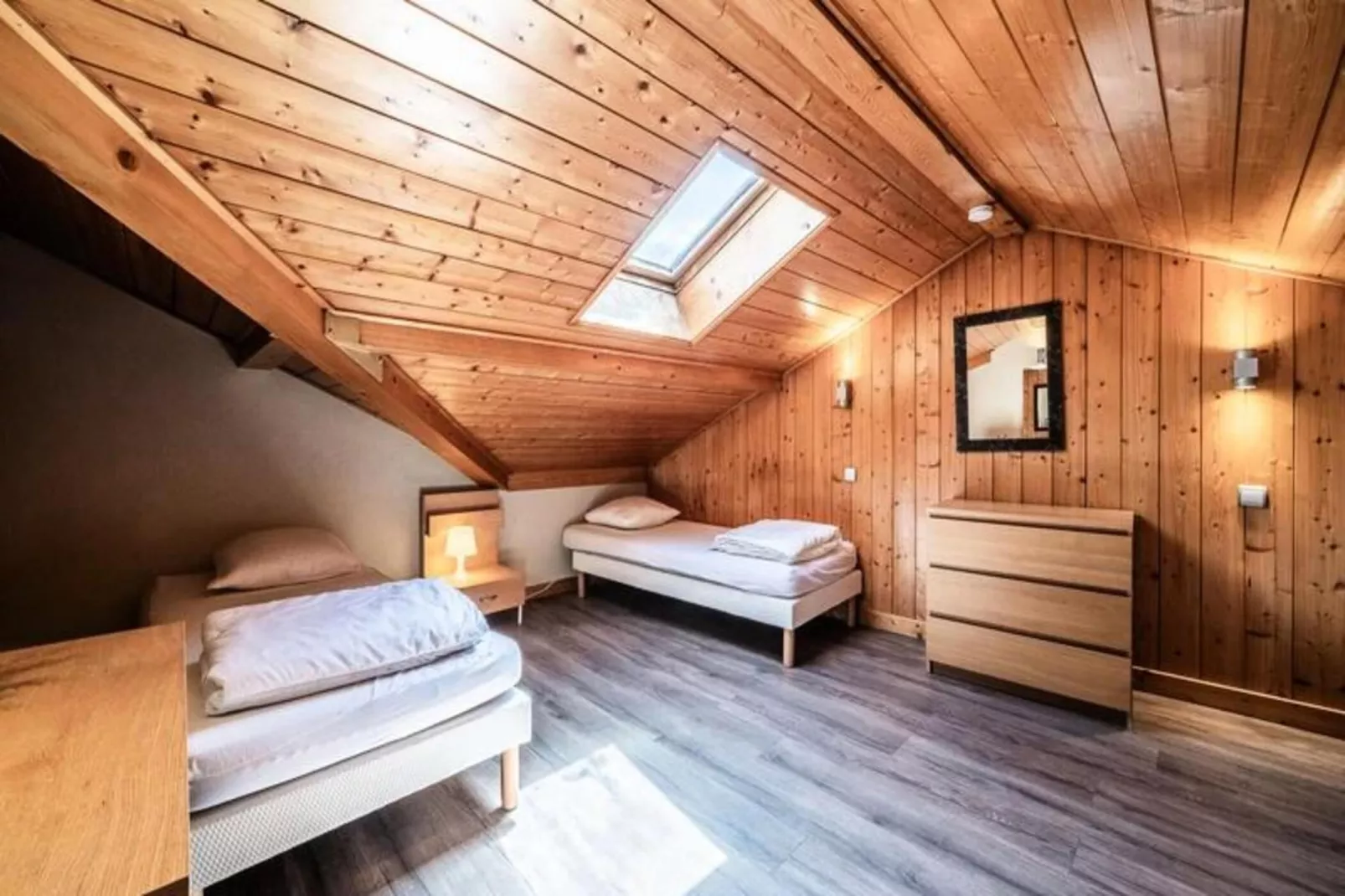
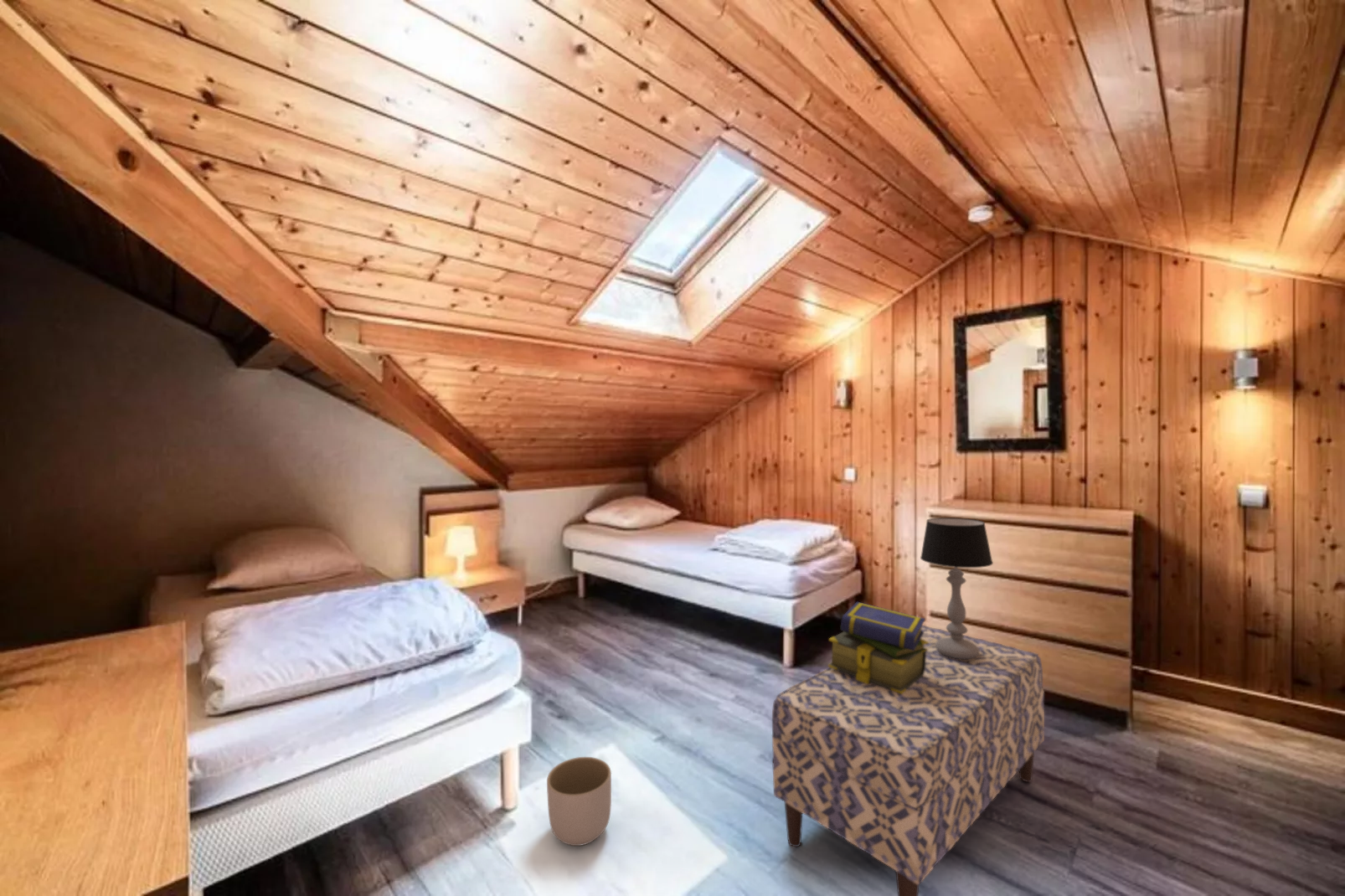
+ planter [546,756,612,847]
+ stack of books [827,601,929,694]
+ table lamp [920,517,994,660]
+ bench [771,625,1045,896]
